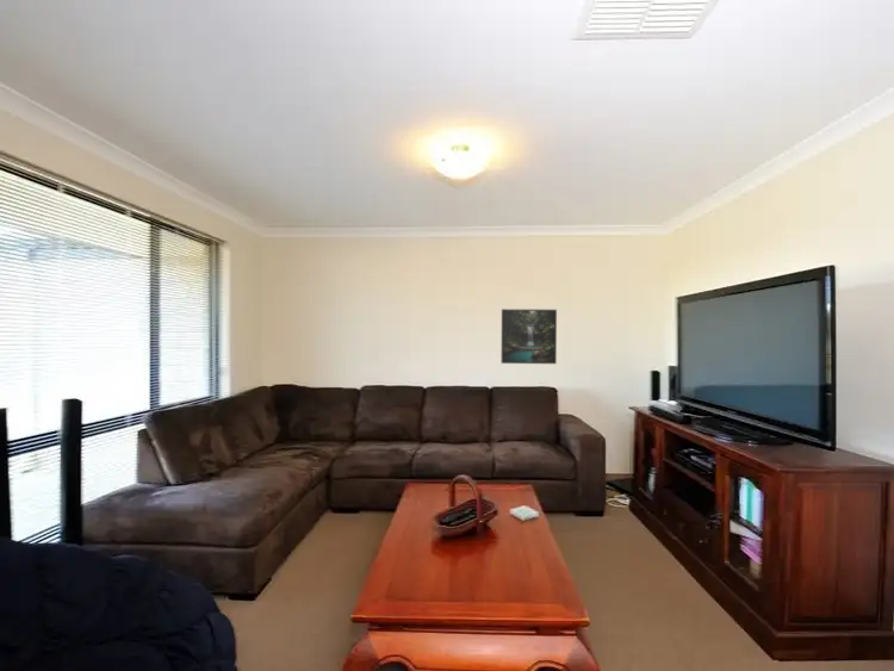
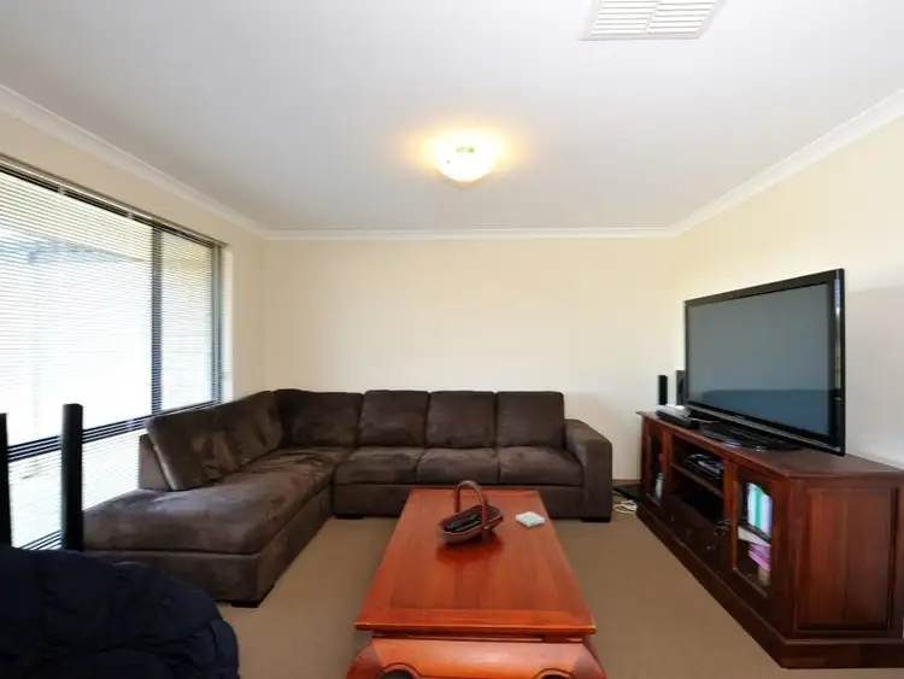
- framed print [501,307,558,365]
